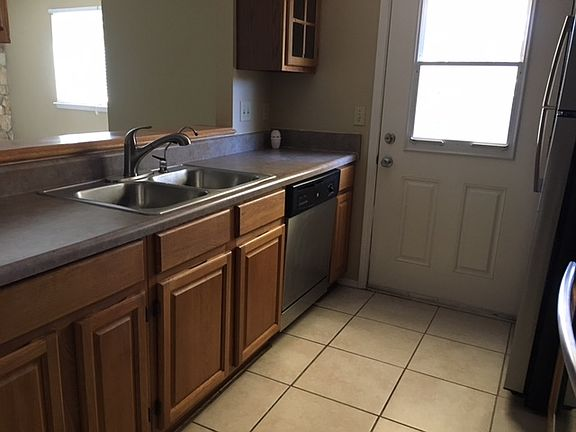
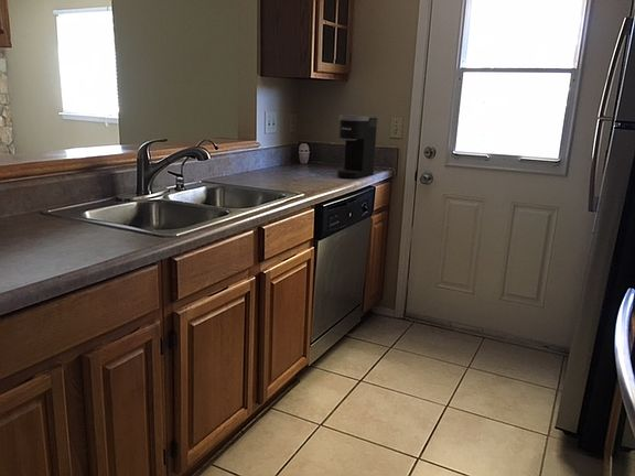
+ coffee maker [336,113,378,180]
